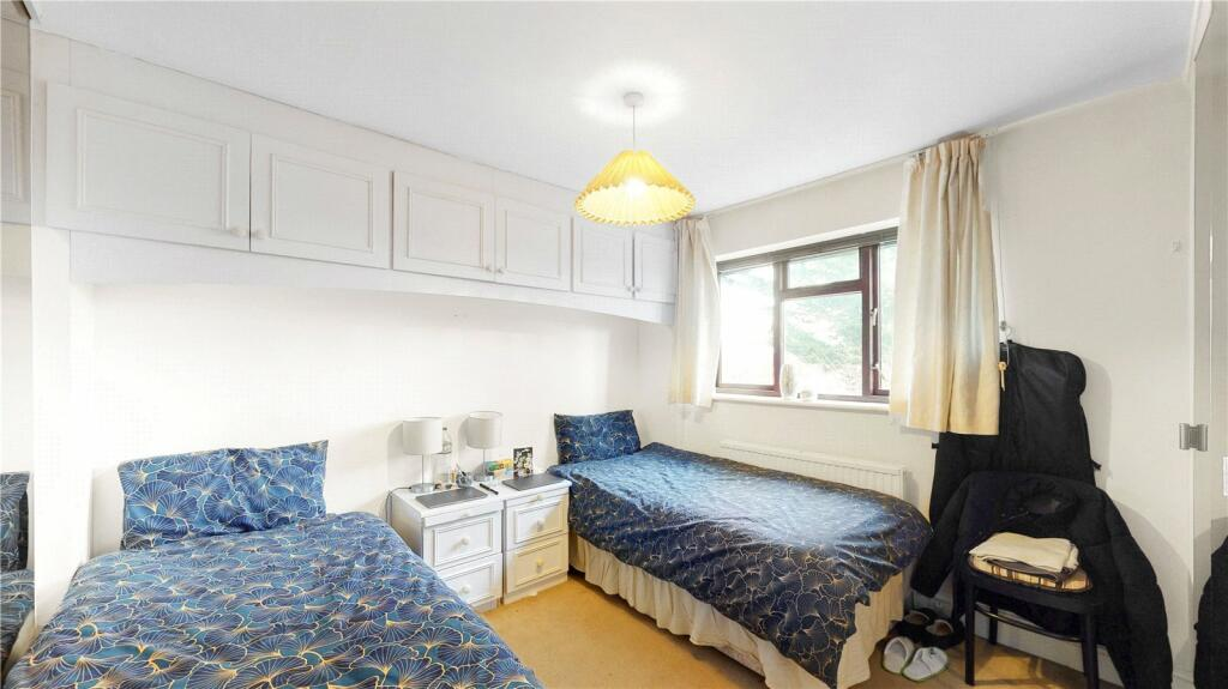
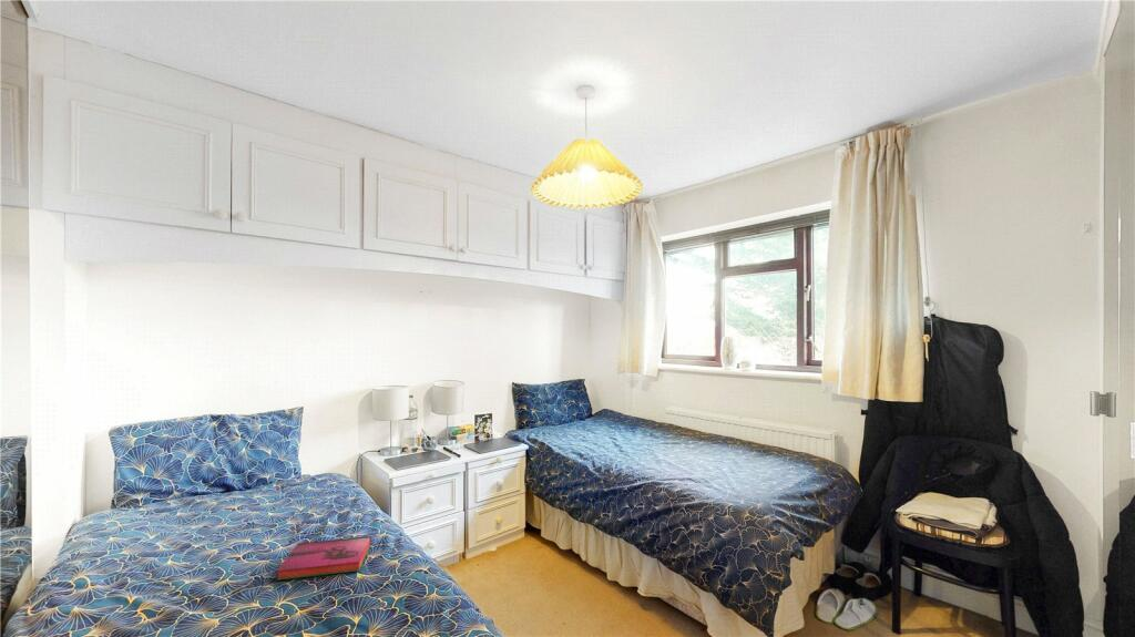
+ hardback book [276,535,372,582]
